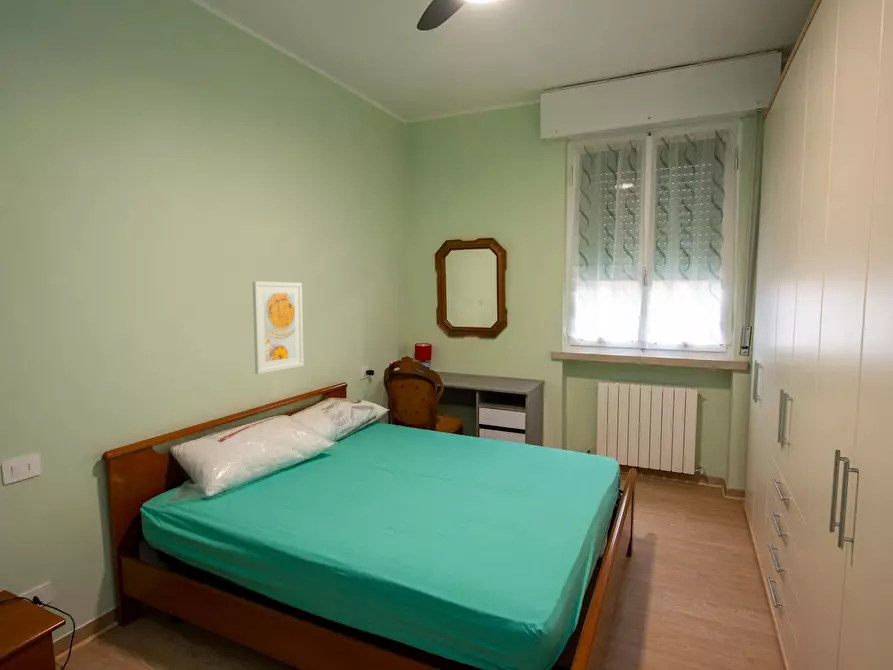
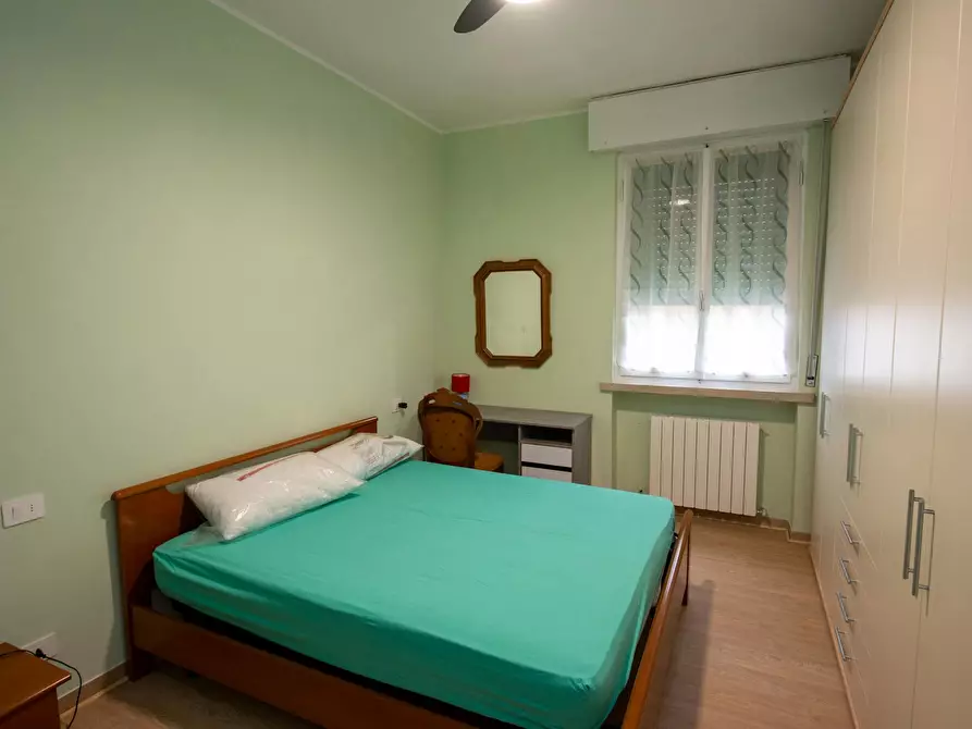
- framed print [252,280,305,375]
